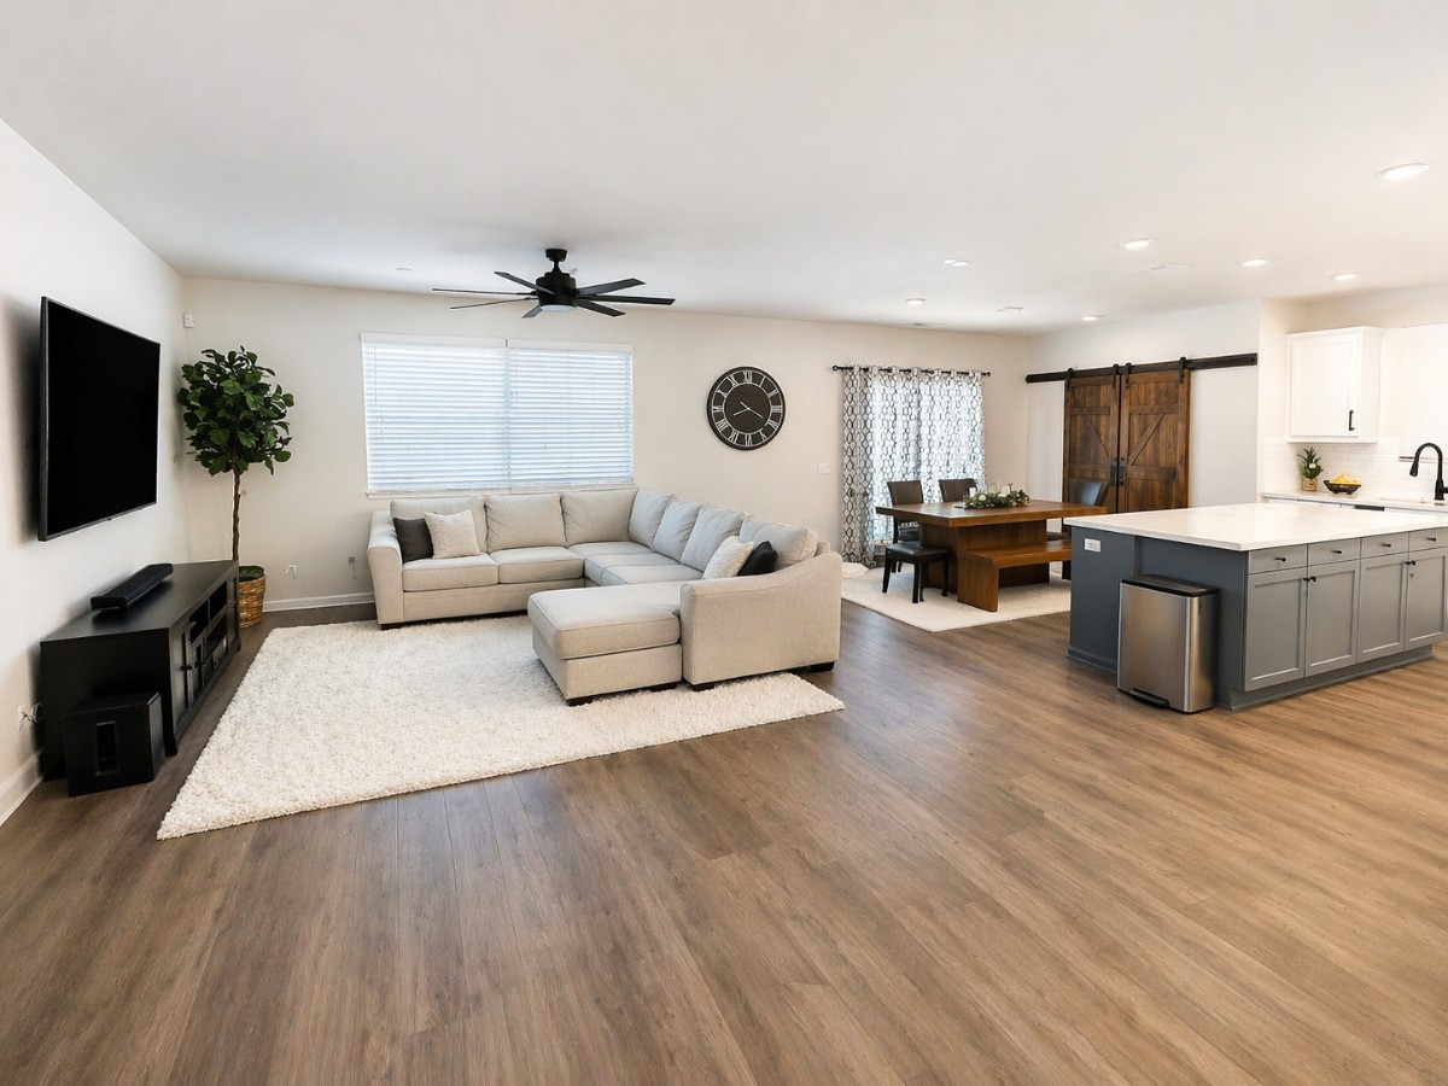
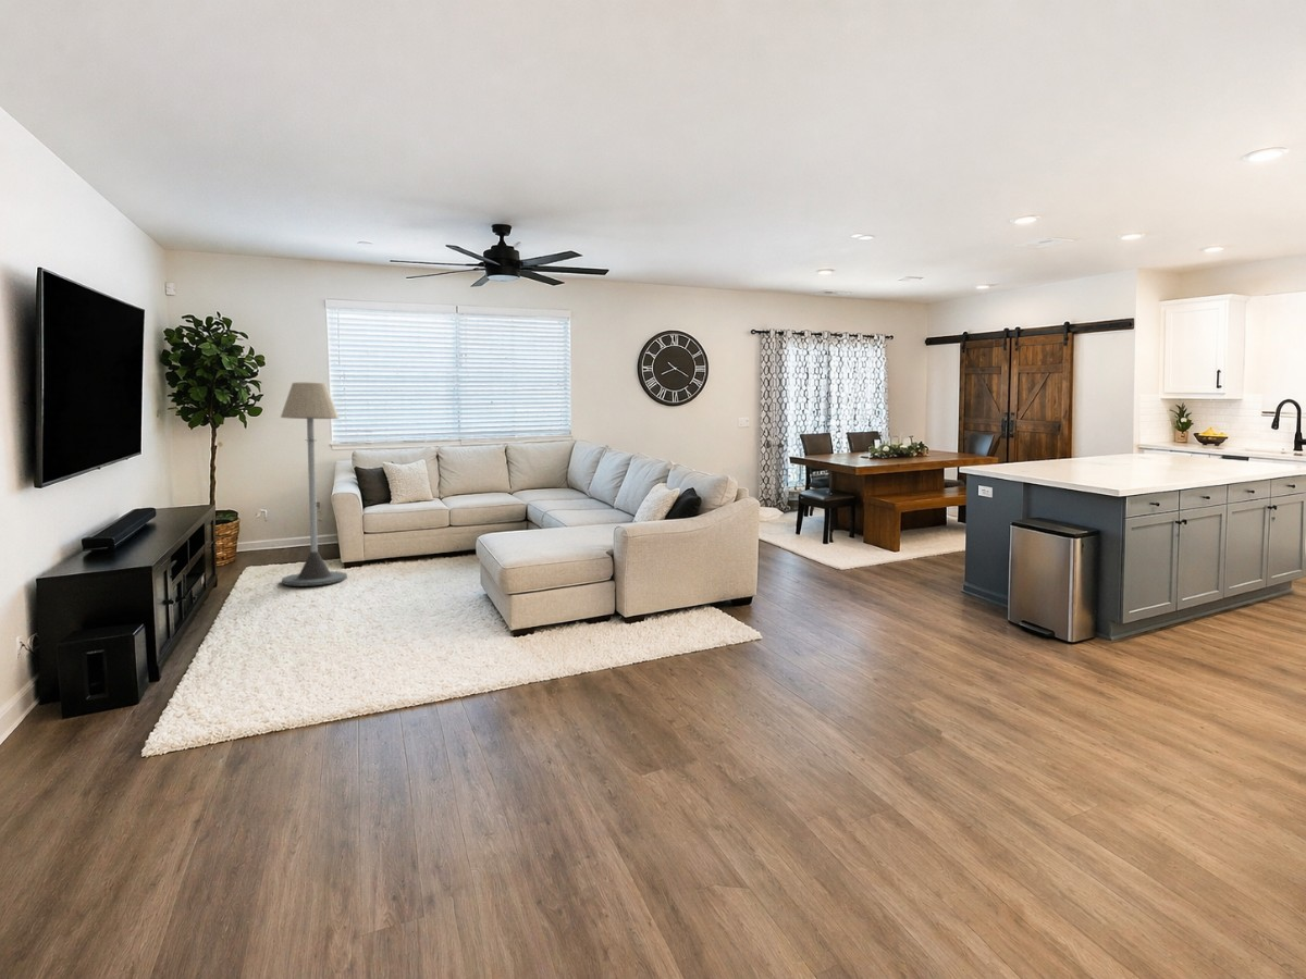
+ floor lamp [280,382,348,587]
